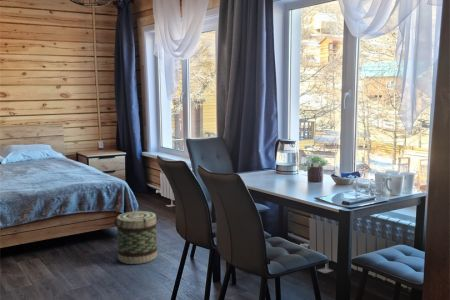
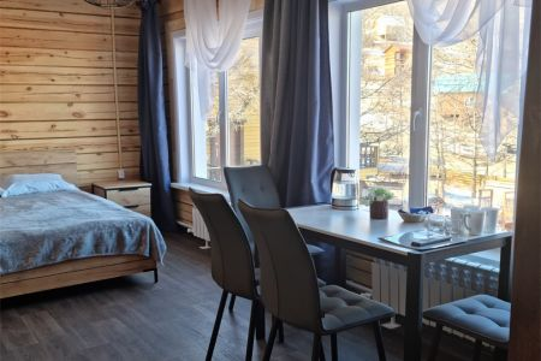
- basket [114,210,159,265]
